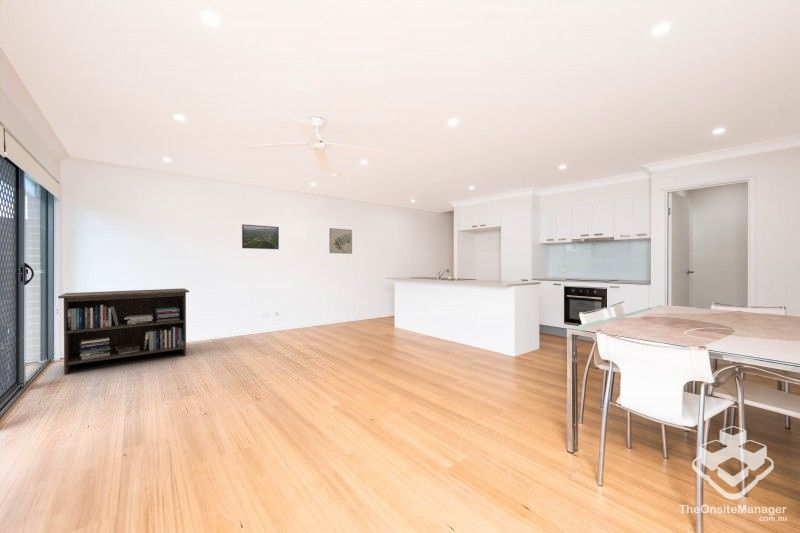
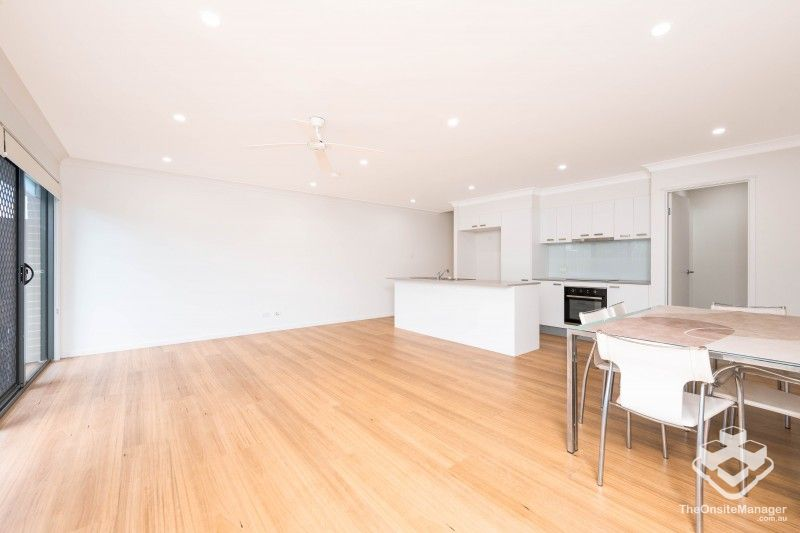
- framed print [241,223,280,250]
- storage cabinet [57,287,190,375]
- wall art [328,227,353,255]
